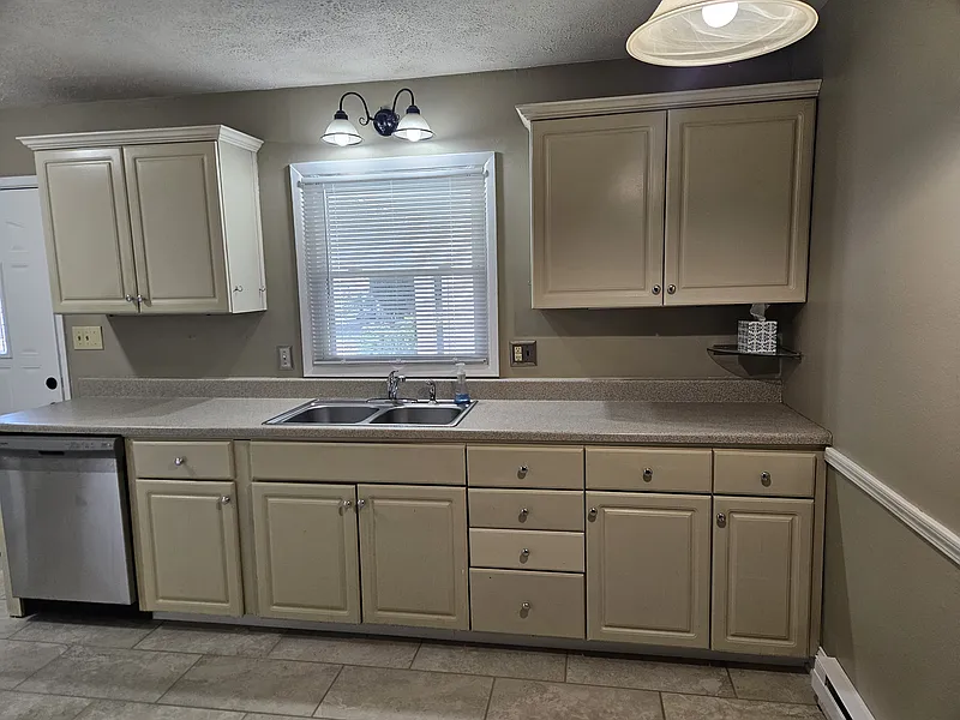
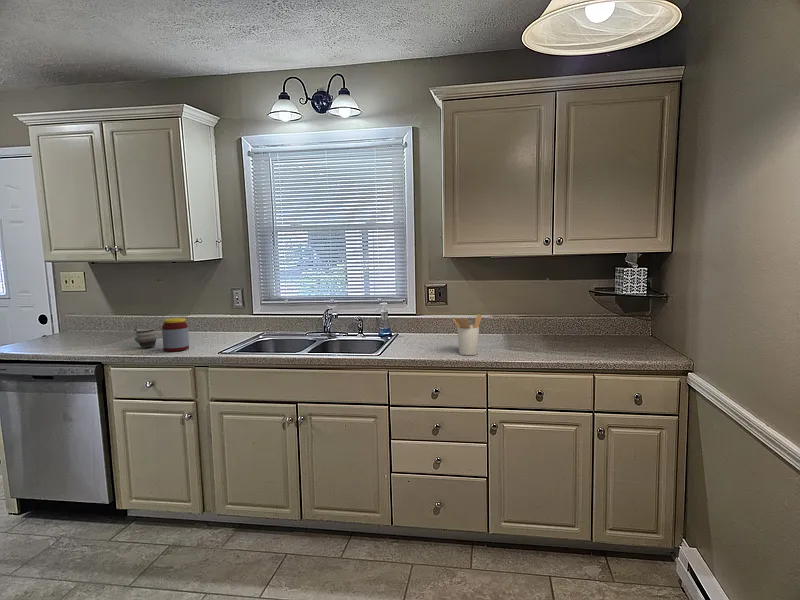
+ jar [161,317,190,352]
+ mug [134,327,157,349]
+ utensil holder [452,313,483,356]
